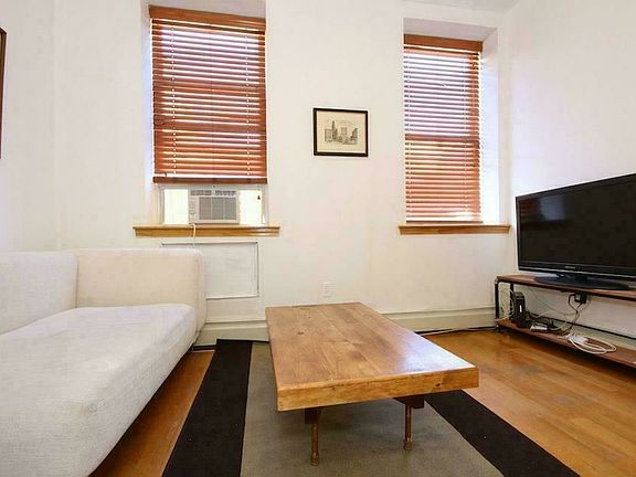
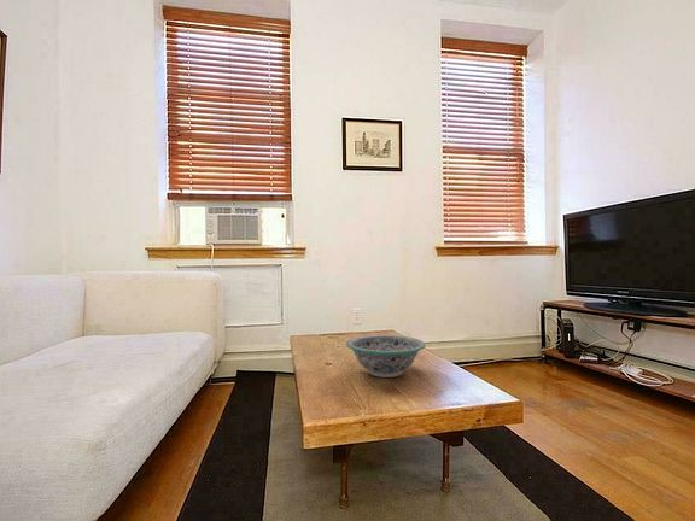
+ decorative bowl [345,334,427,379]
